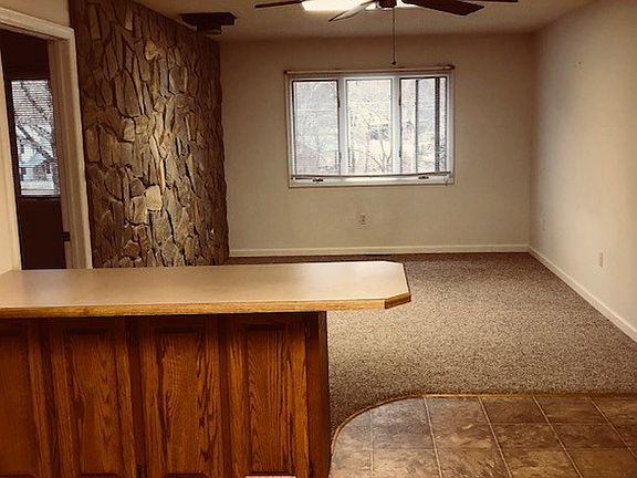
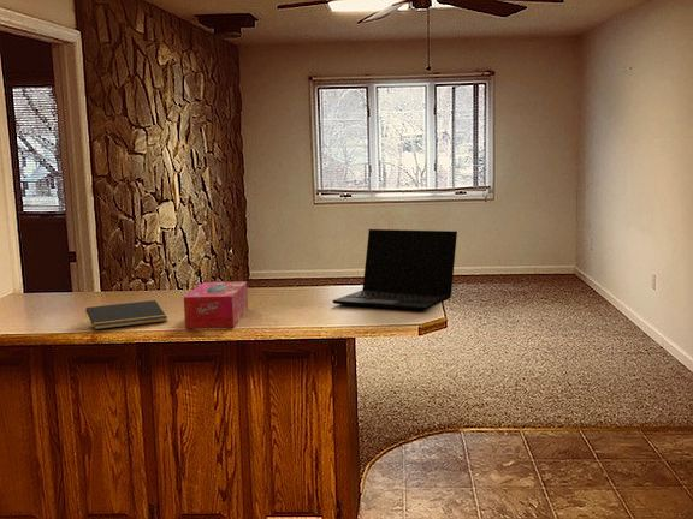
+ laptop [331,228,458,311]
+ notepad [84,299,168,330]
+ tissue box [183,280,249,329]
